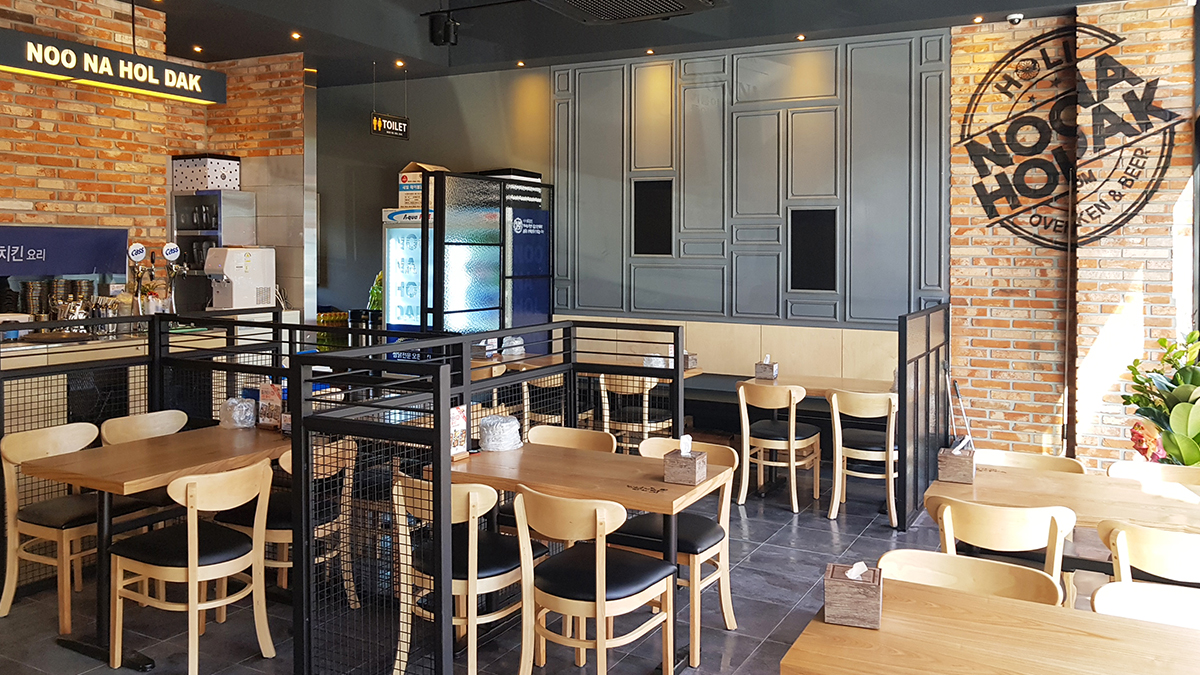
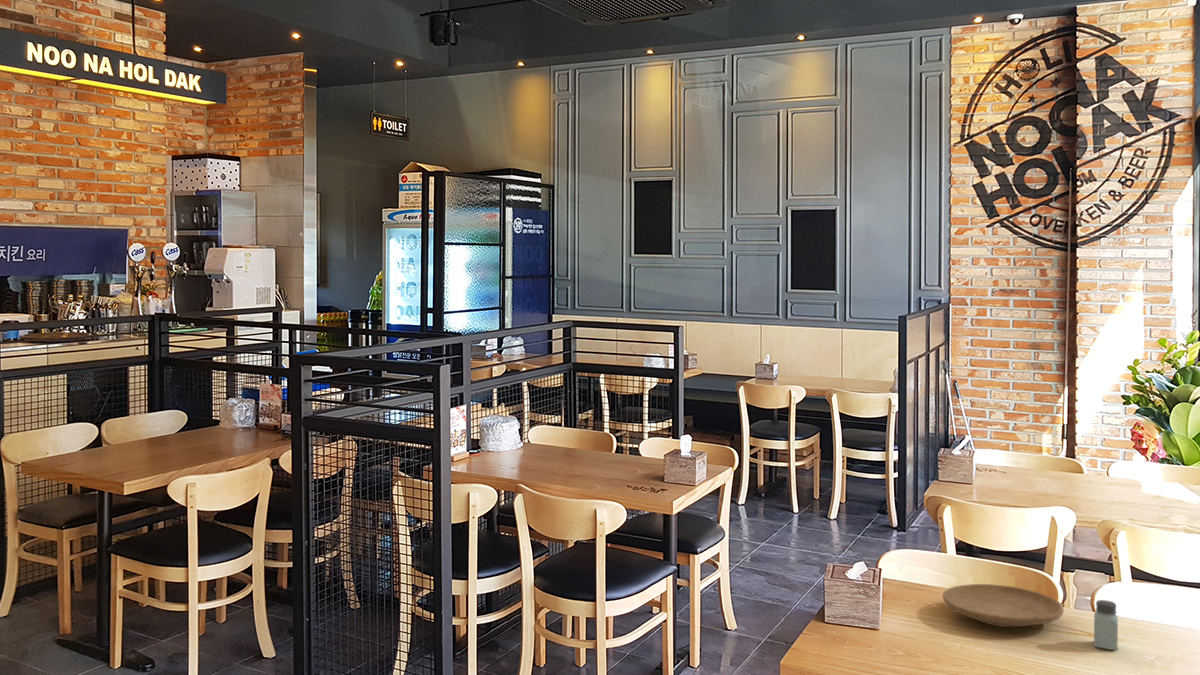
+ plate [941,583,1065,628]
+ saltshaker [1093,599,1119,651]
